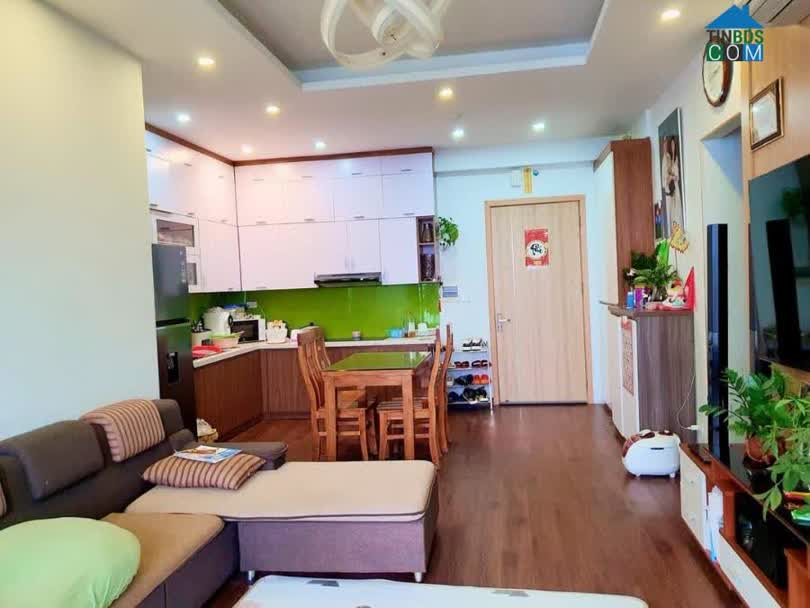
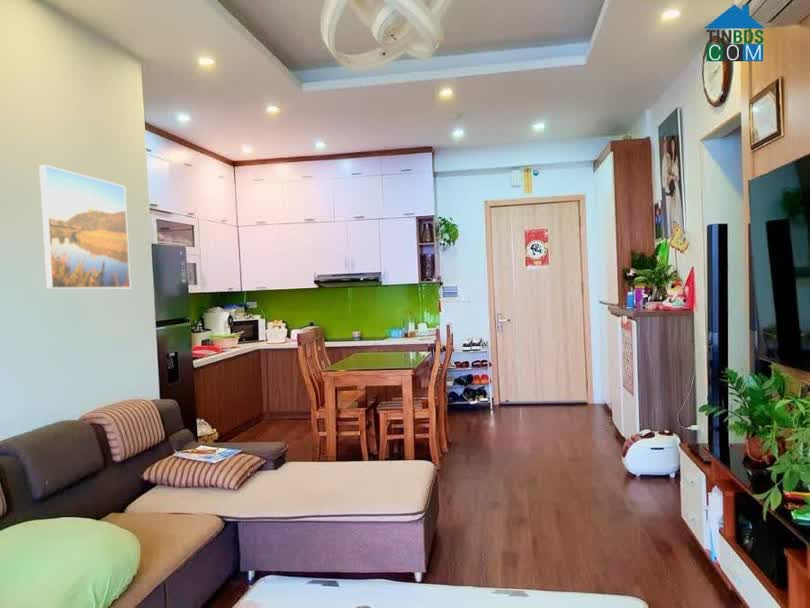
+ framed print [38,164,132,290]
